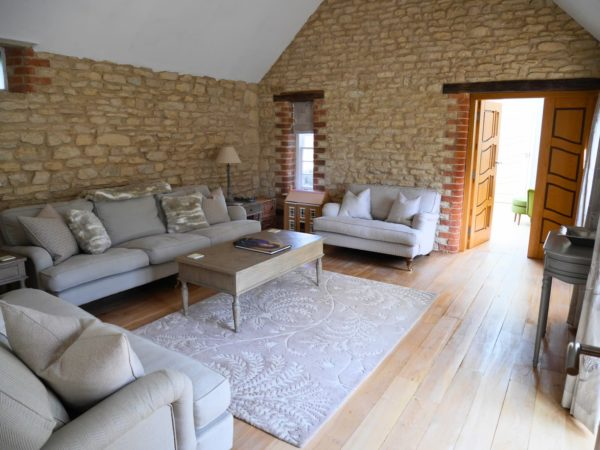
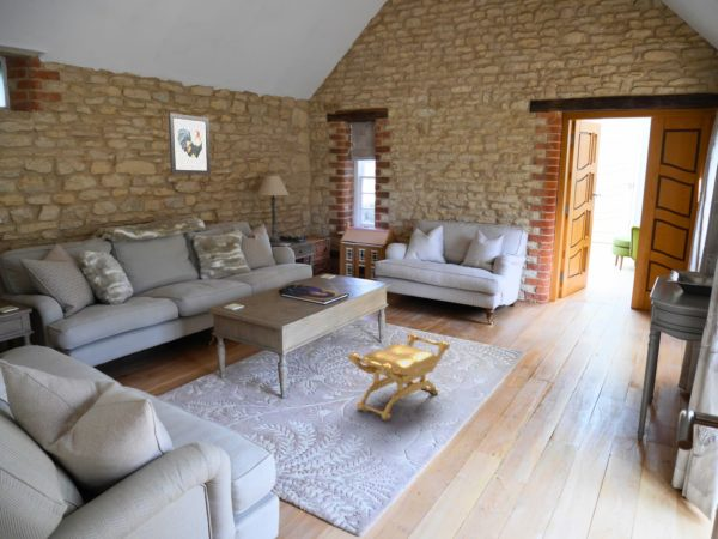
+ wall art [168,111,212,176]
+ stool [347,332,451,422]
